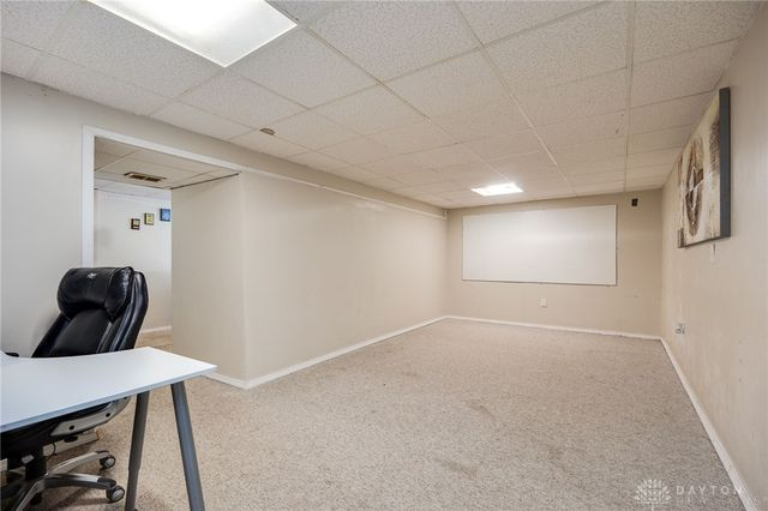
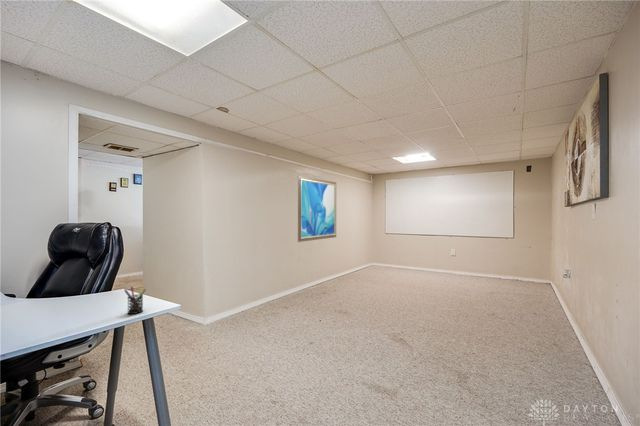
+ pen holder [123,285,147,315]
+ wall art [297,175,337,243]
